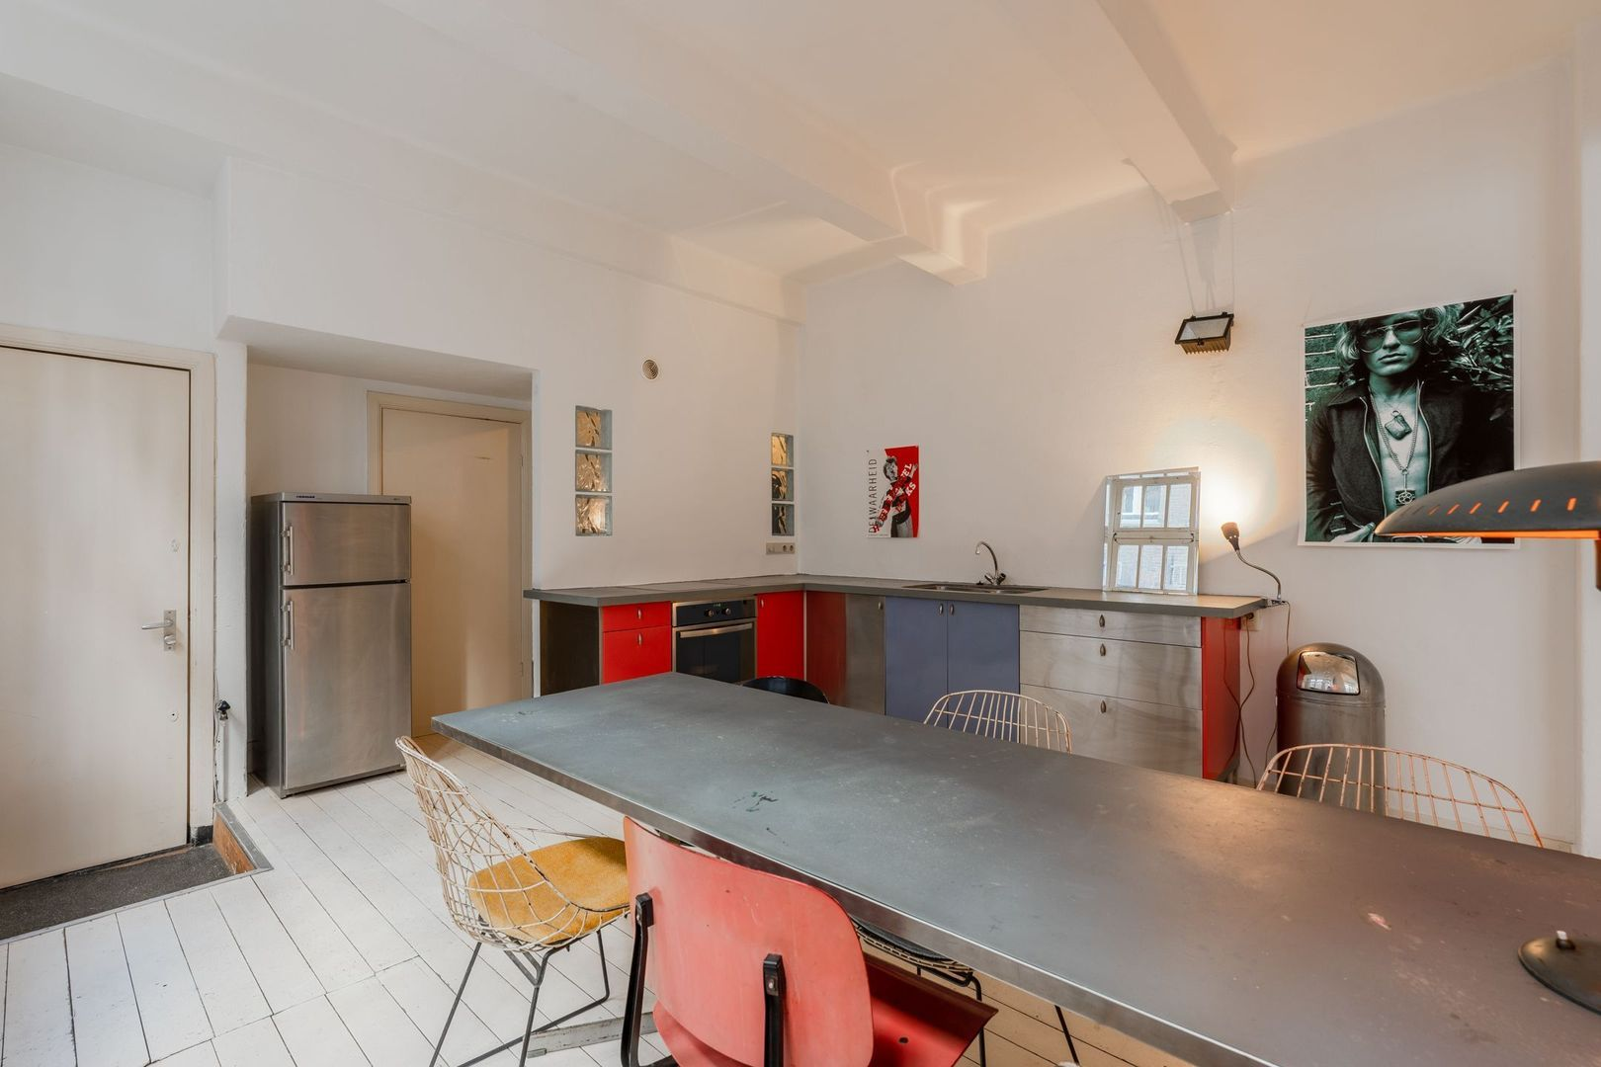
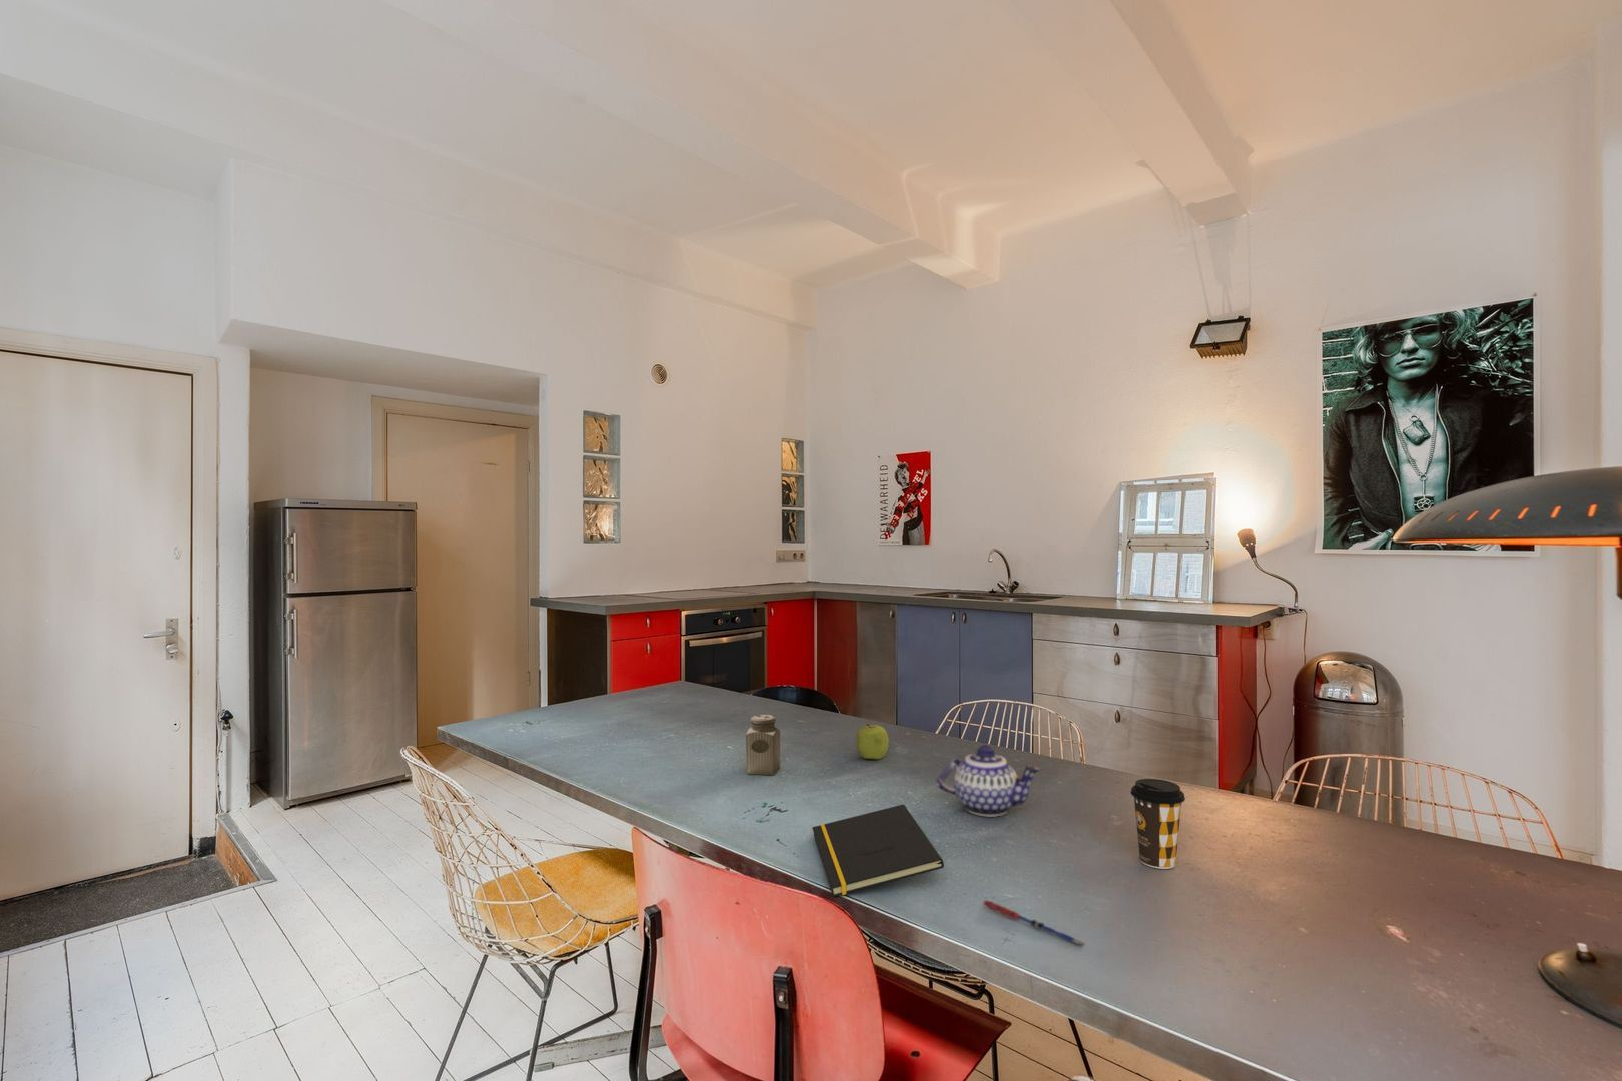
+ coffee cup [1131,778,1186,870]
+ notepad [811,802,945,898]
+ fruit [856,723,891,760]
+ salt shaker [745,714,781,776]
+ teapot [935,743,1043,818]
+ pen [982,899,1085,948]
